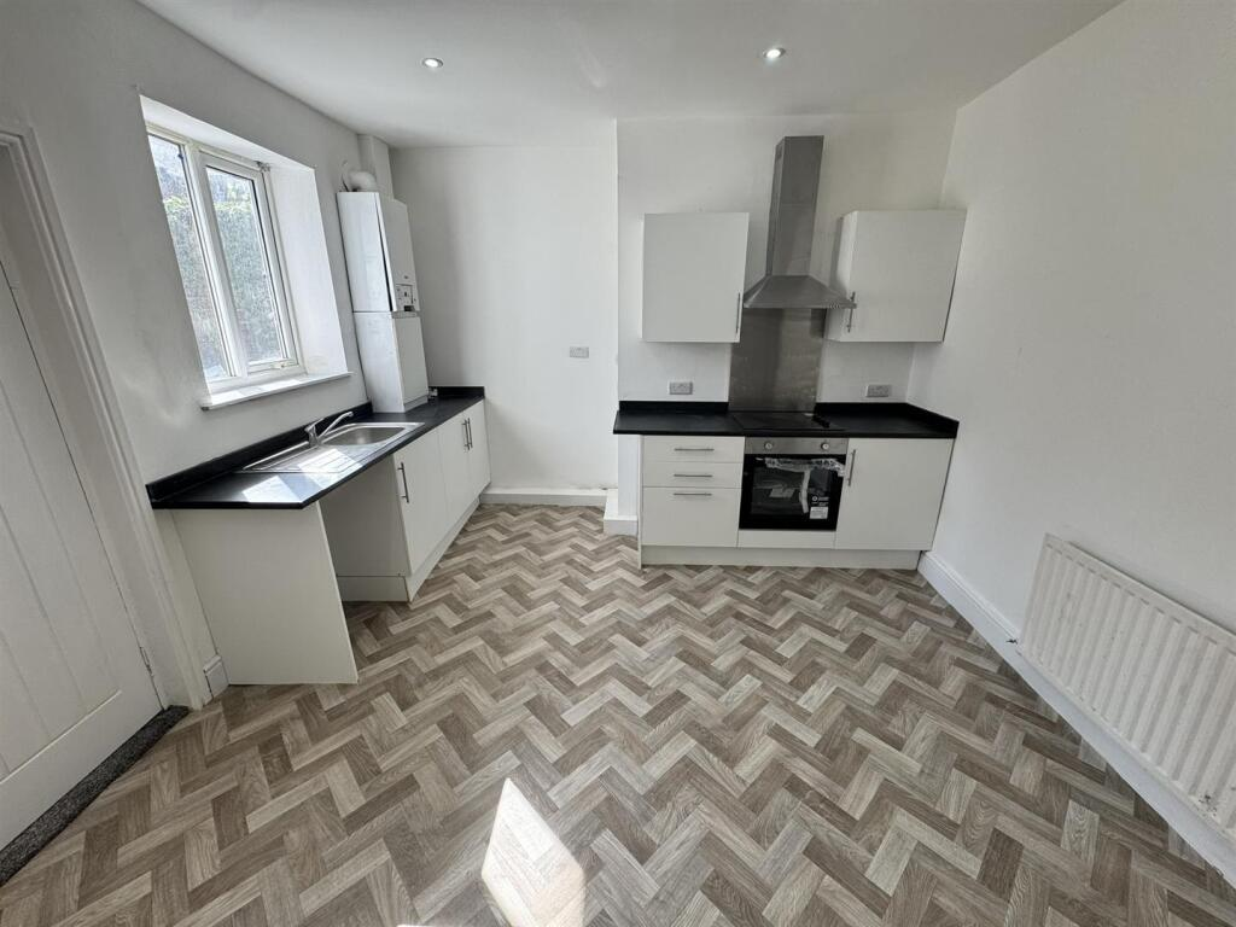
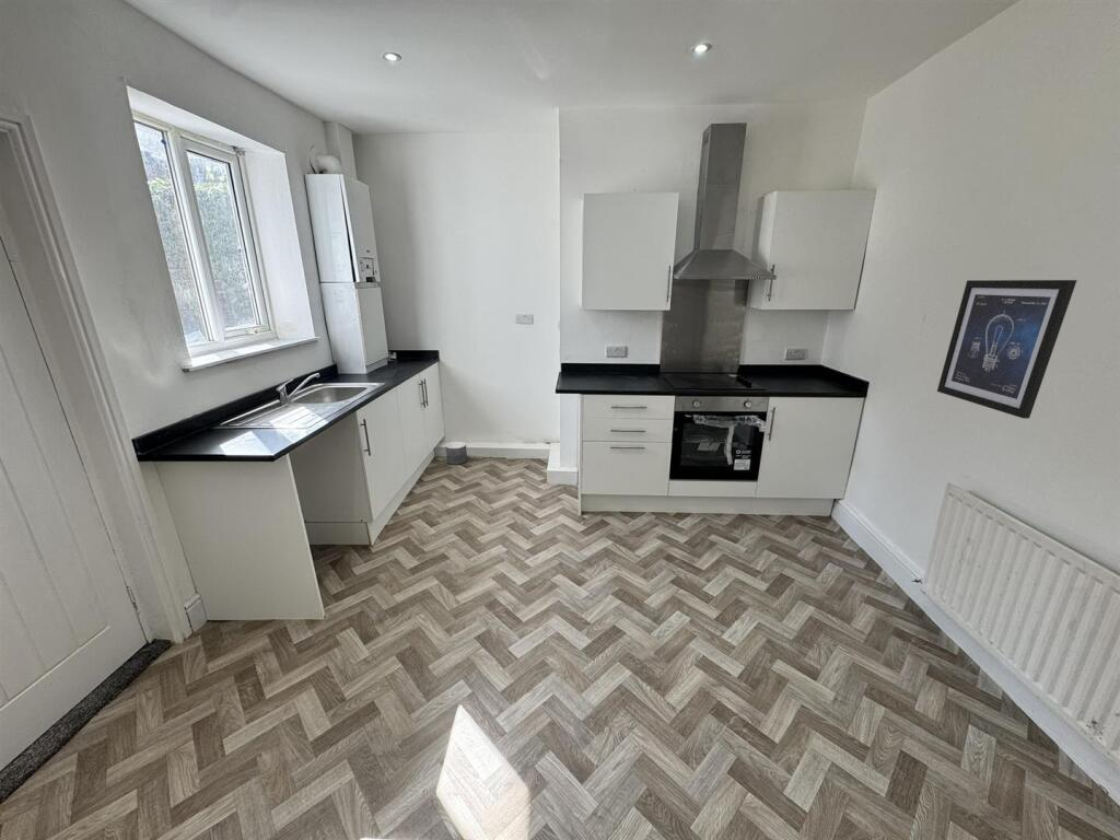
+ planter [445,441,468,466]
+ wall art [936,279,1078,420]
